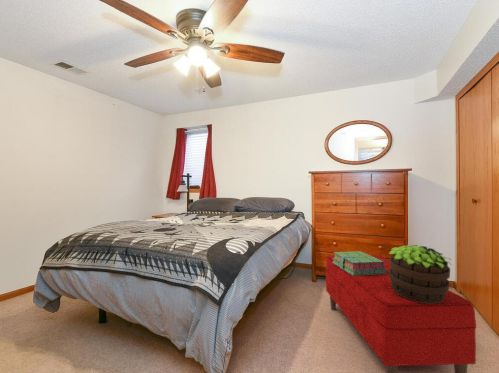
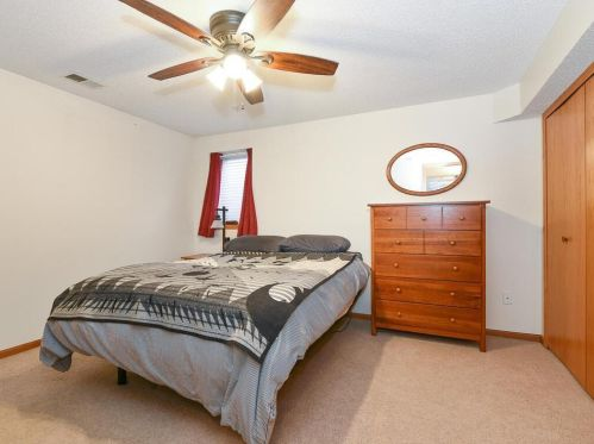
- potted plant [388,244,453,304]
- stack of books [332,250,387,276]
- bench [325,254,477,373]
